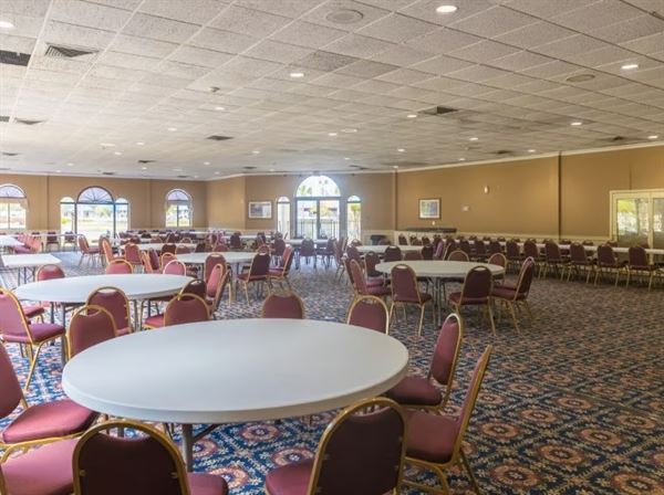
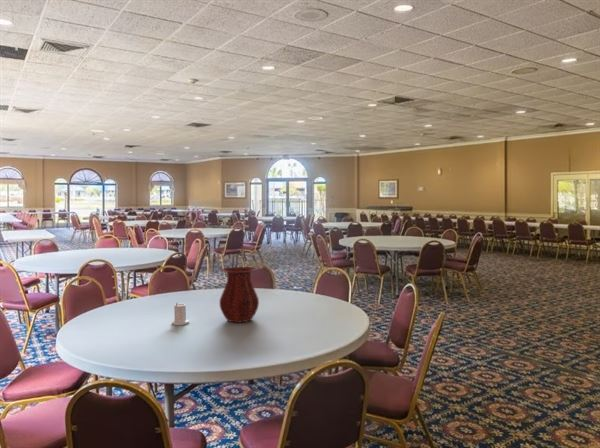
+ candle [171,302,190,326]
+ vase [218,266,260,323]
